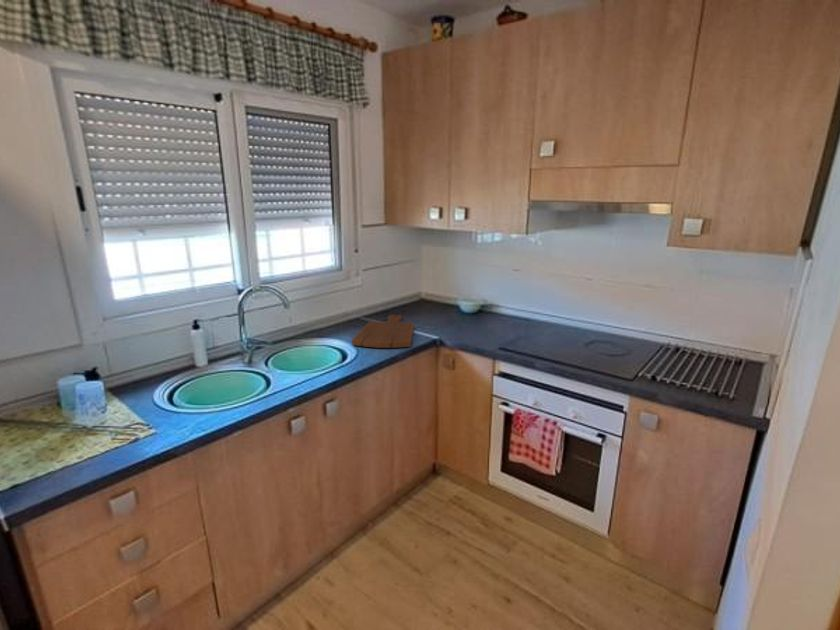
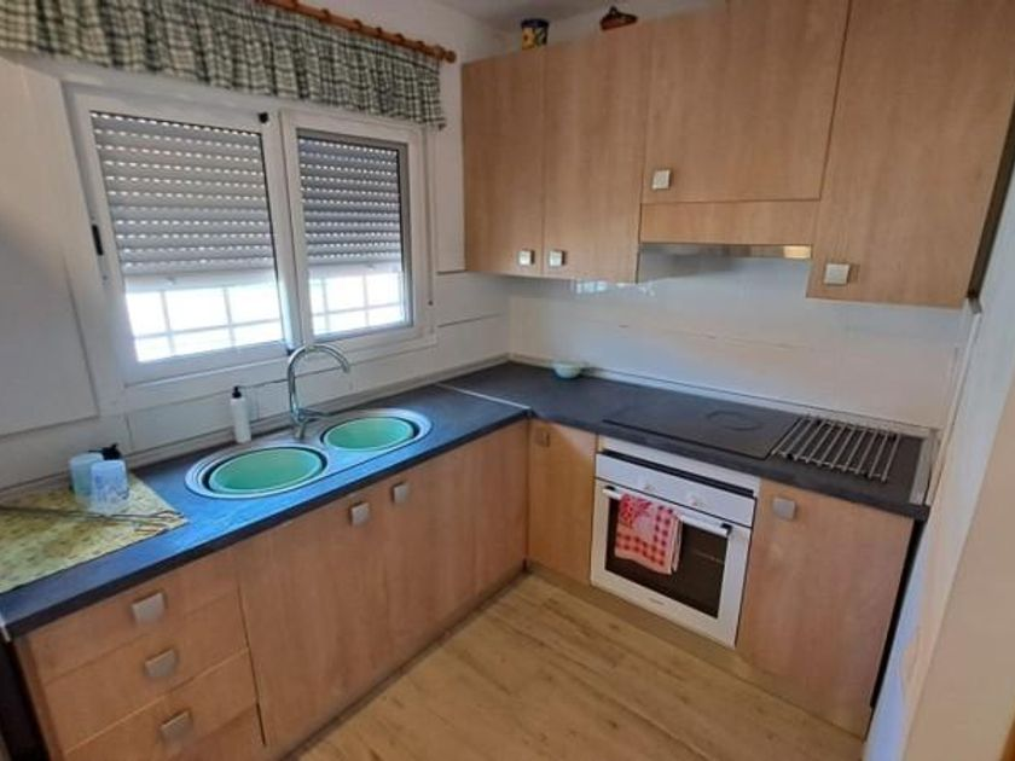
- cutting board [351,314,415,349]
